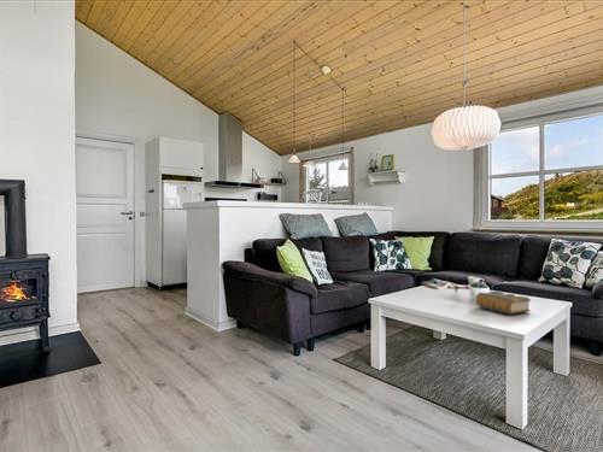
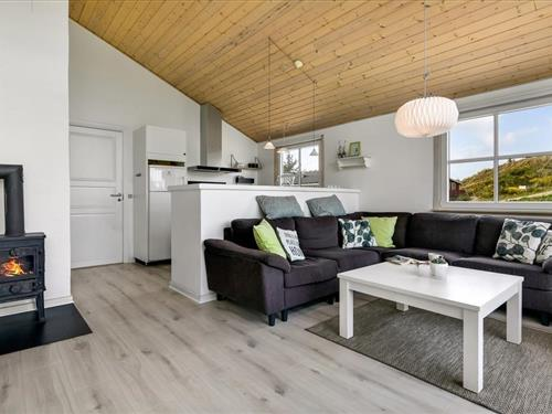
- book [474,290,532,316]
